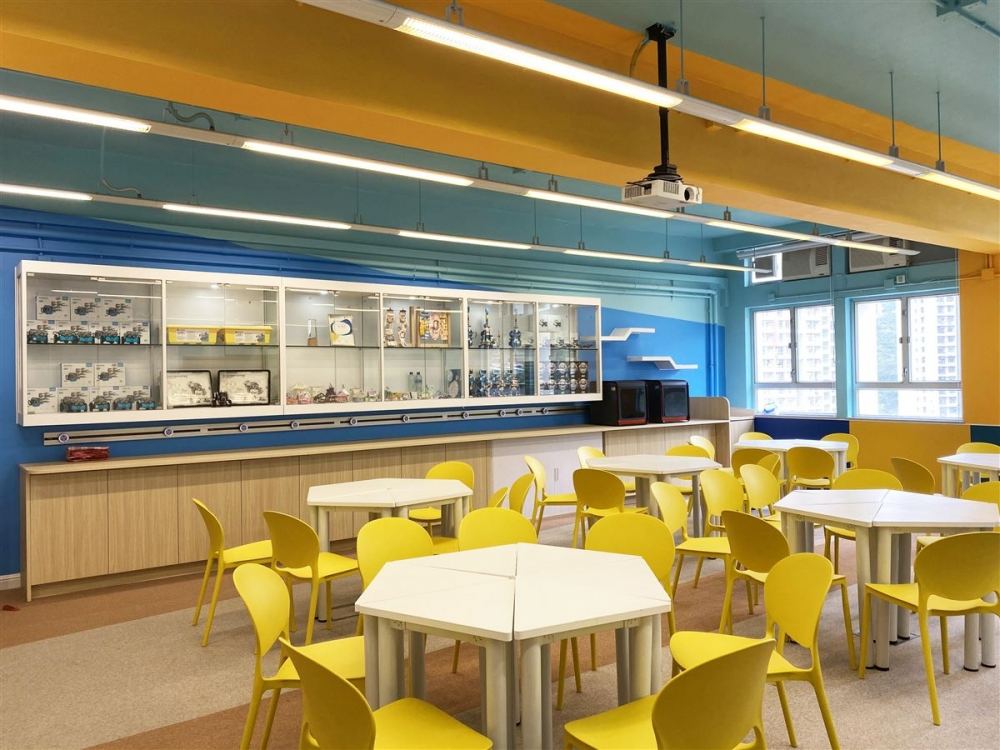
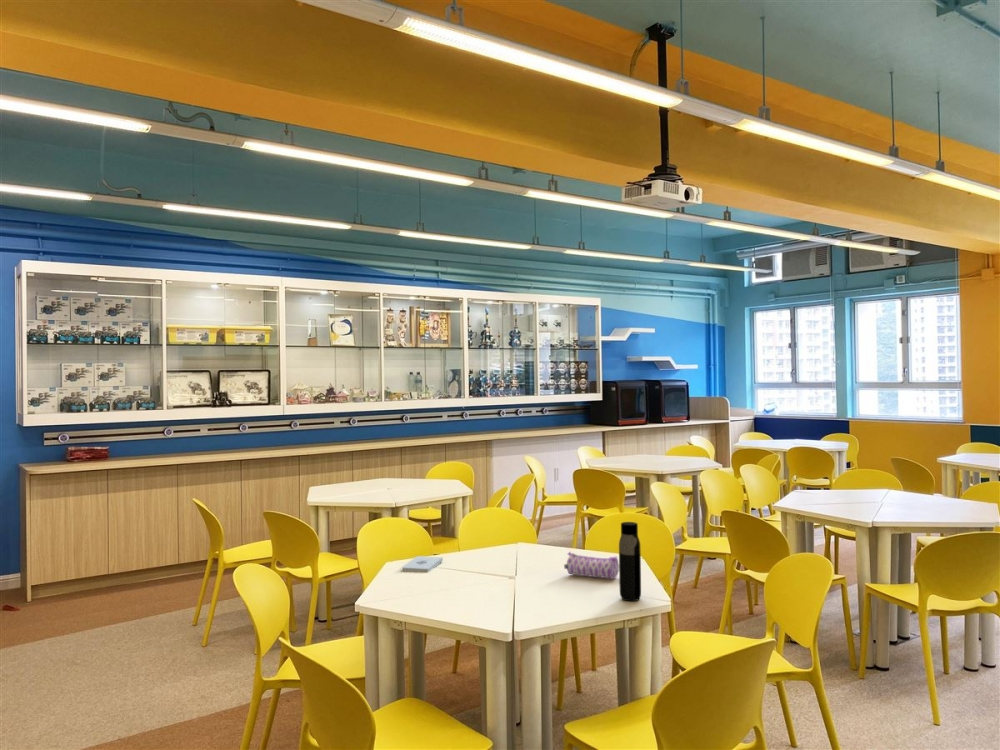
+ water bottle [618,521,642,602]
+ notepad [401,555,444,573]
+ pencil case [563,551,619,580]
